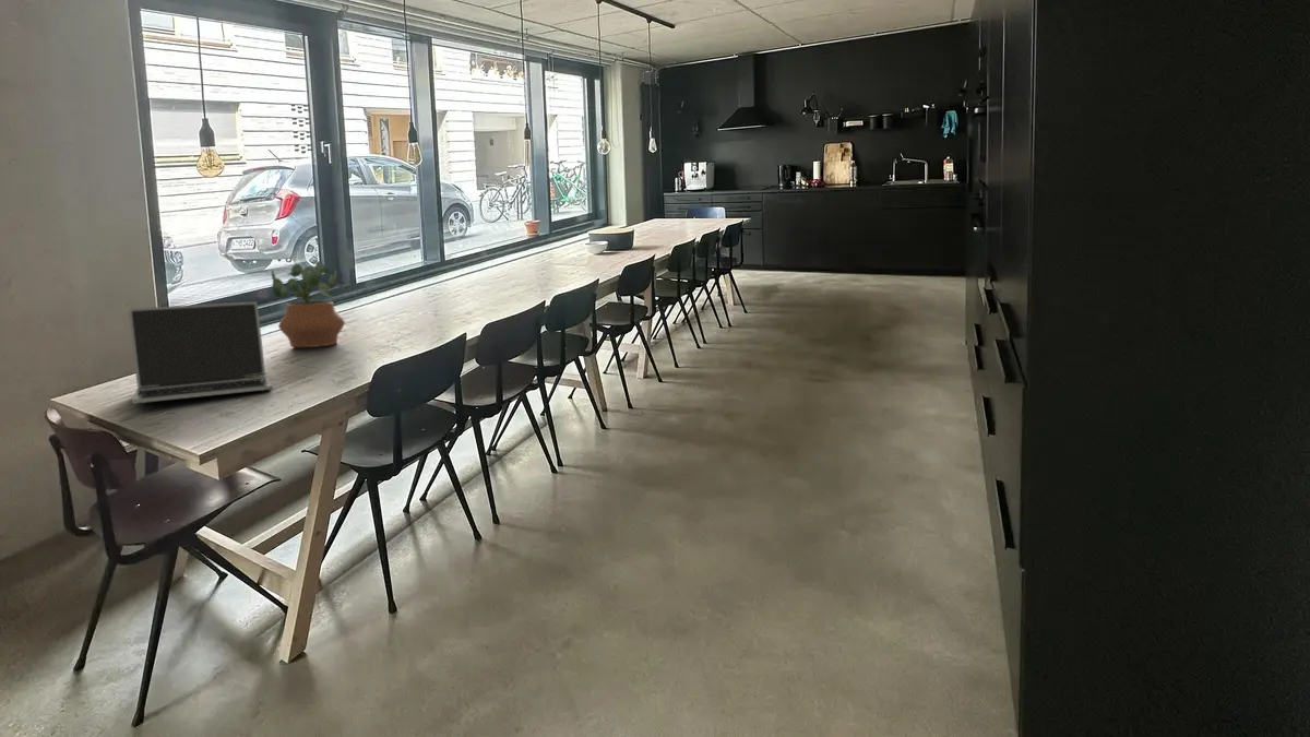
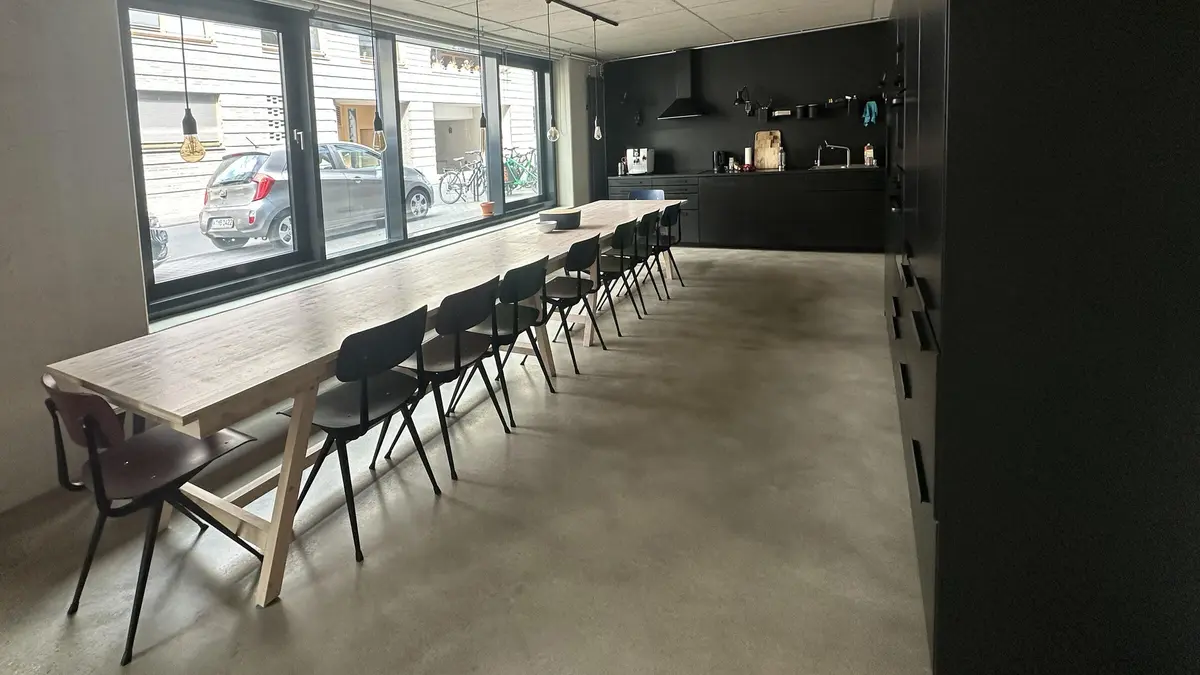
- laptop [128,300,273,405]
- potted plant [271,260,349,348]
